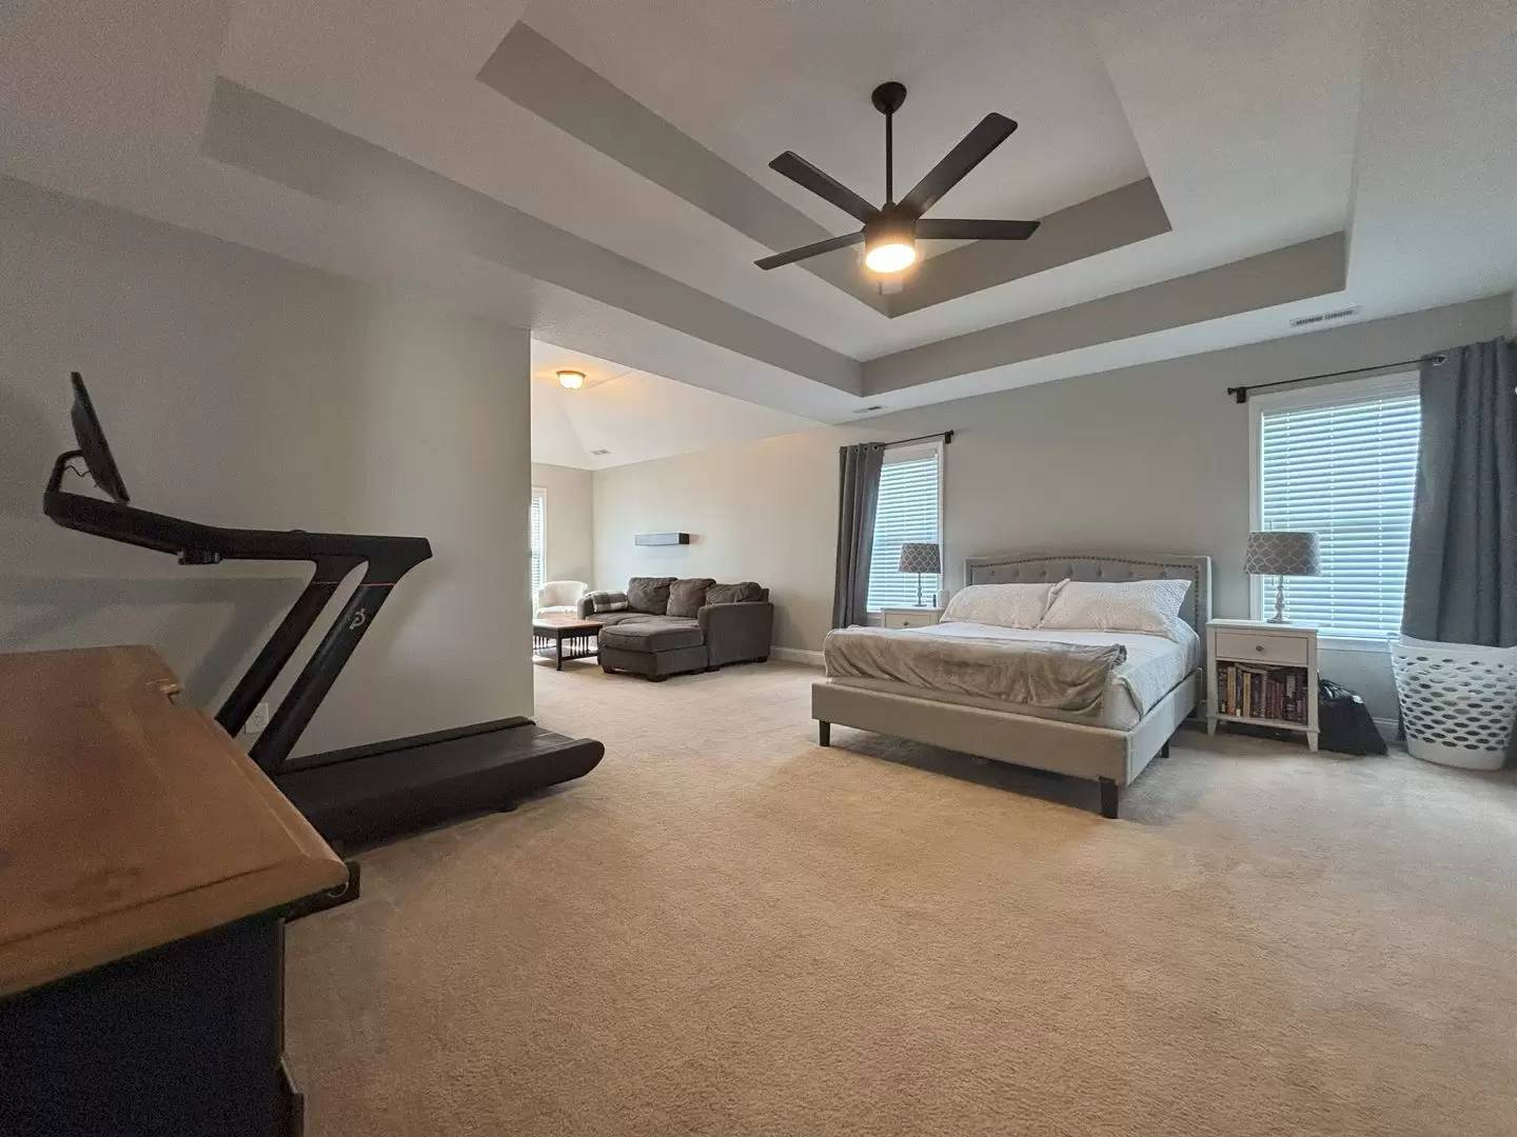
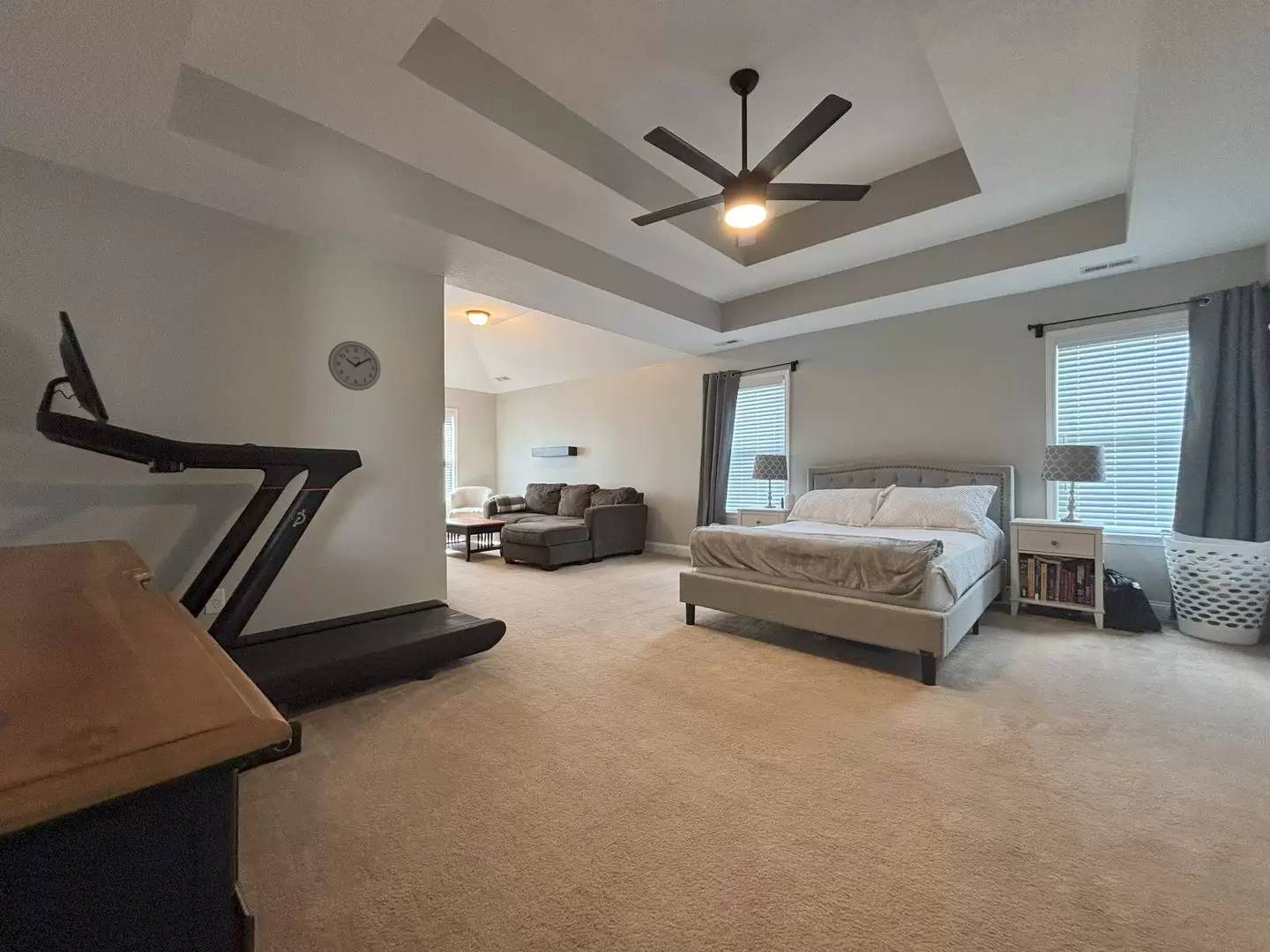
+ wall clock [327,340,382,391]
